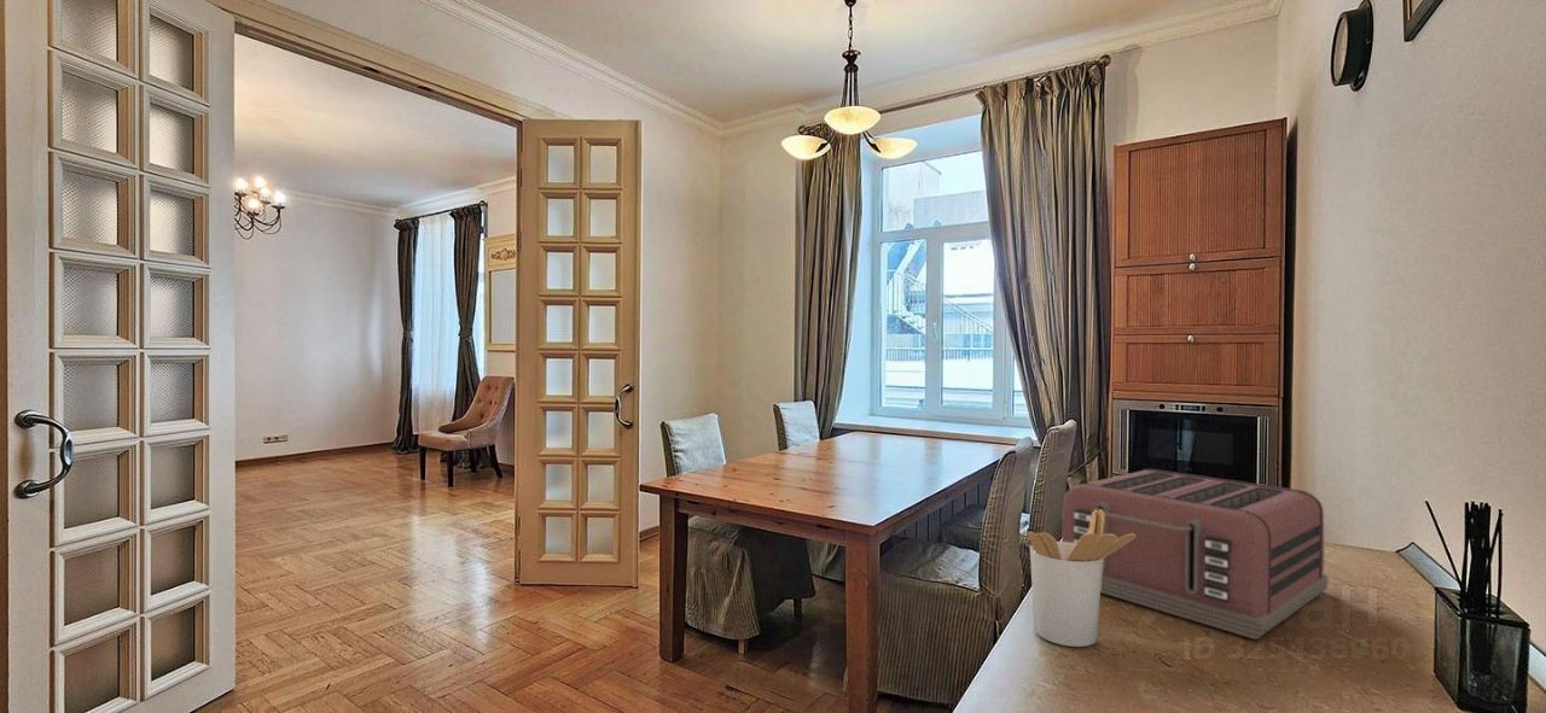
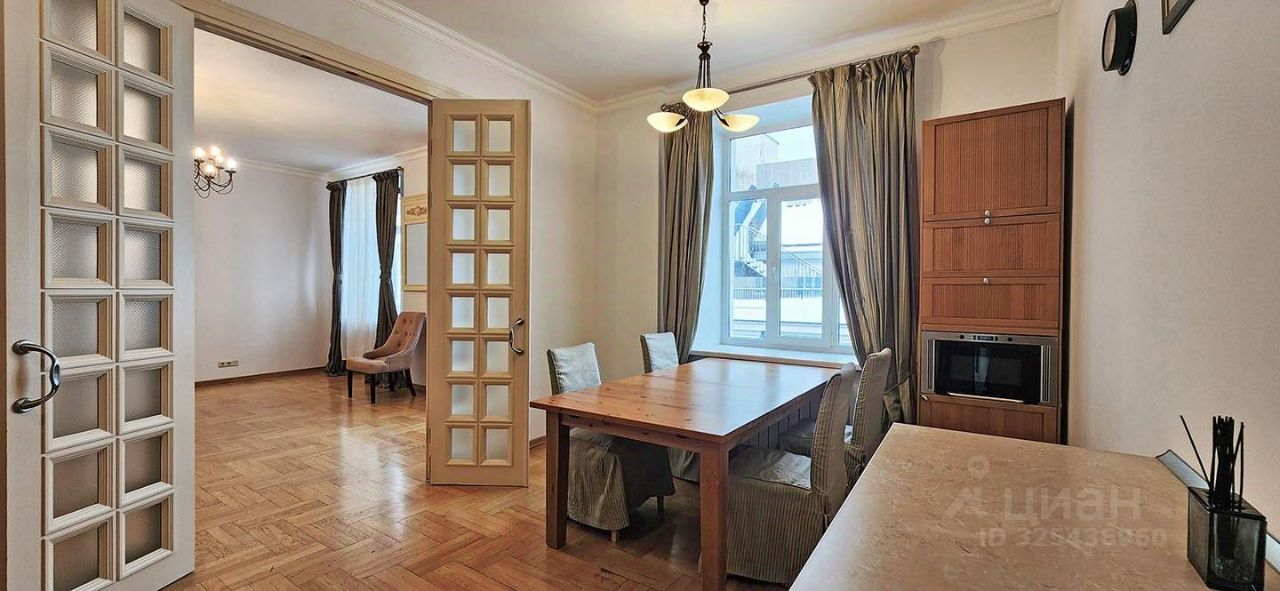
- toaster [1060,468,1330,641]
- utensil holder [1025,509,1135,648]
